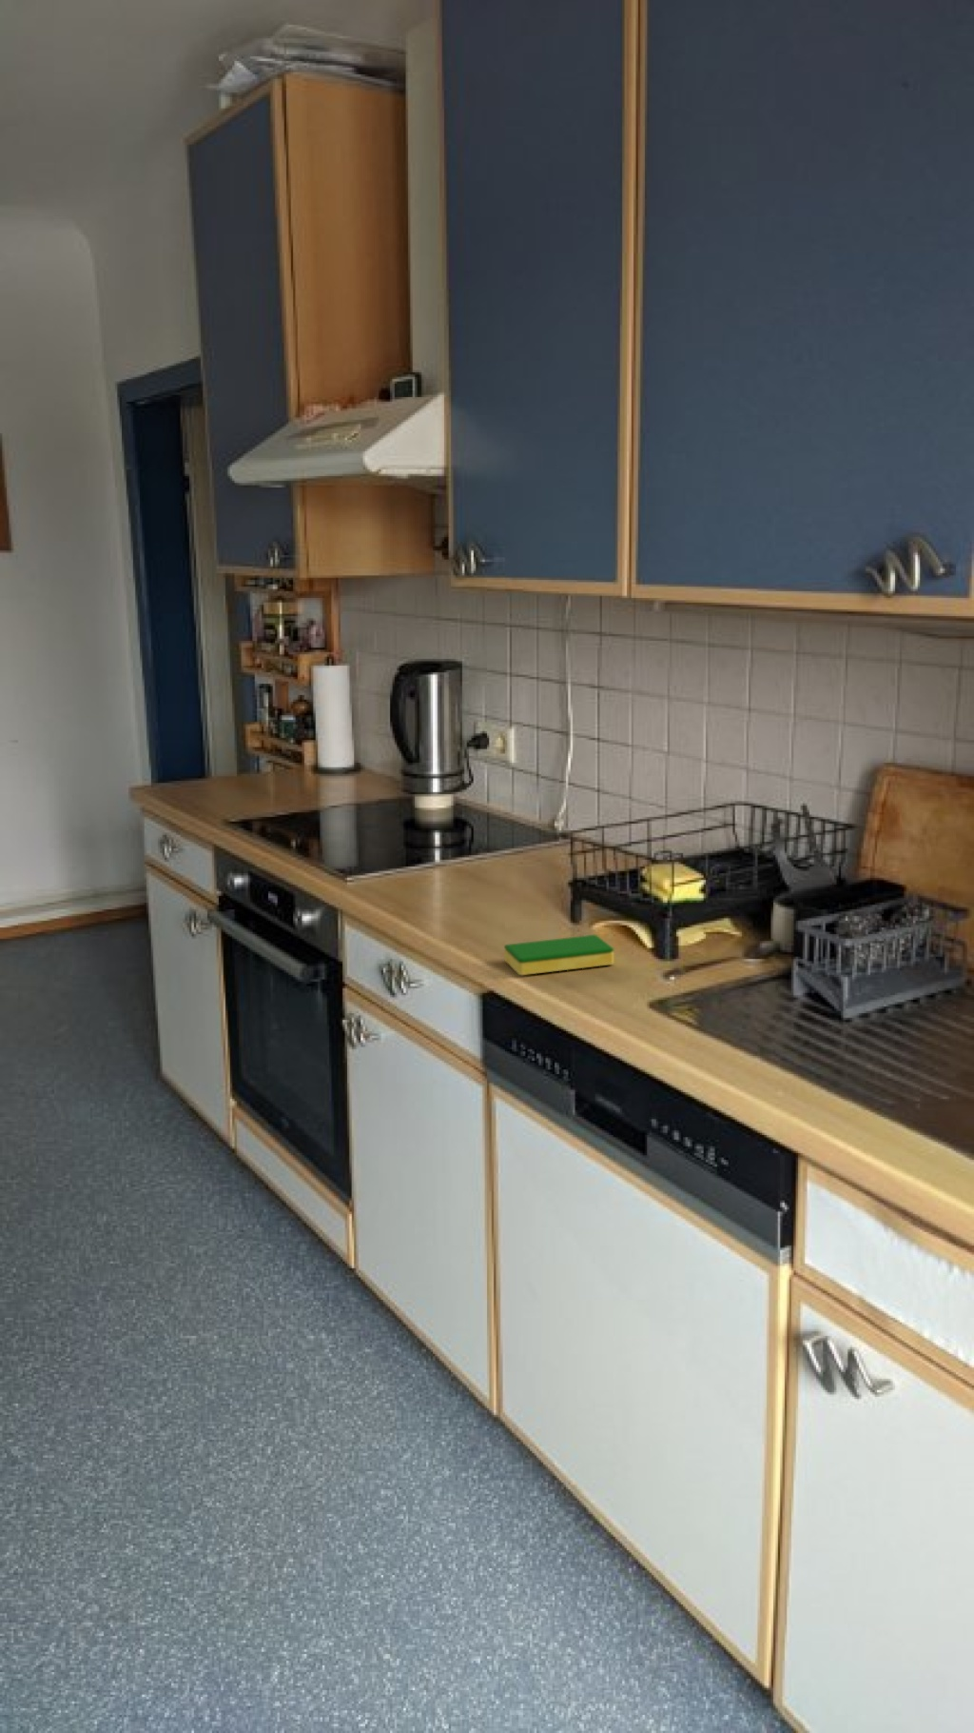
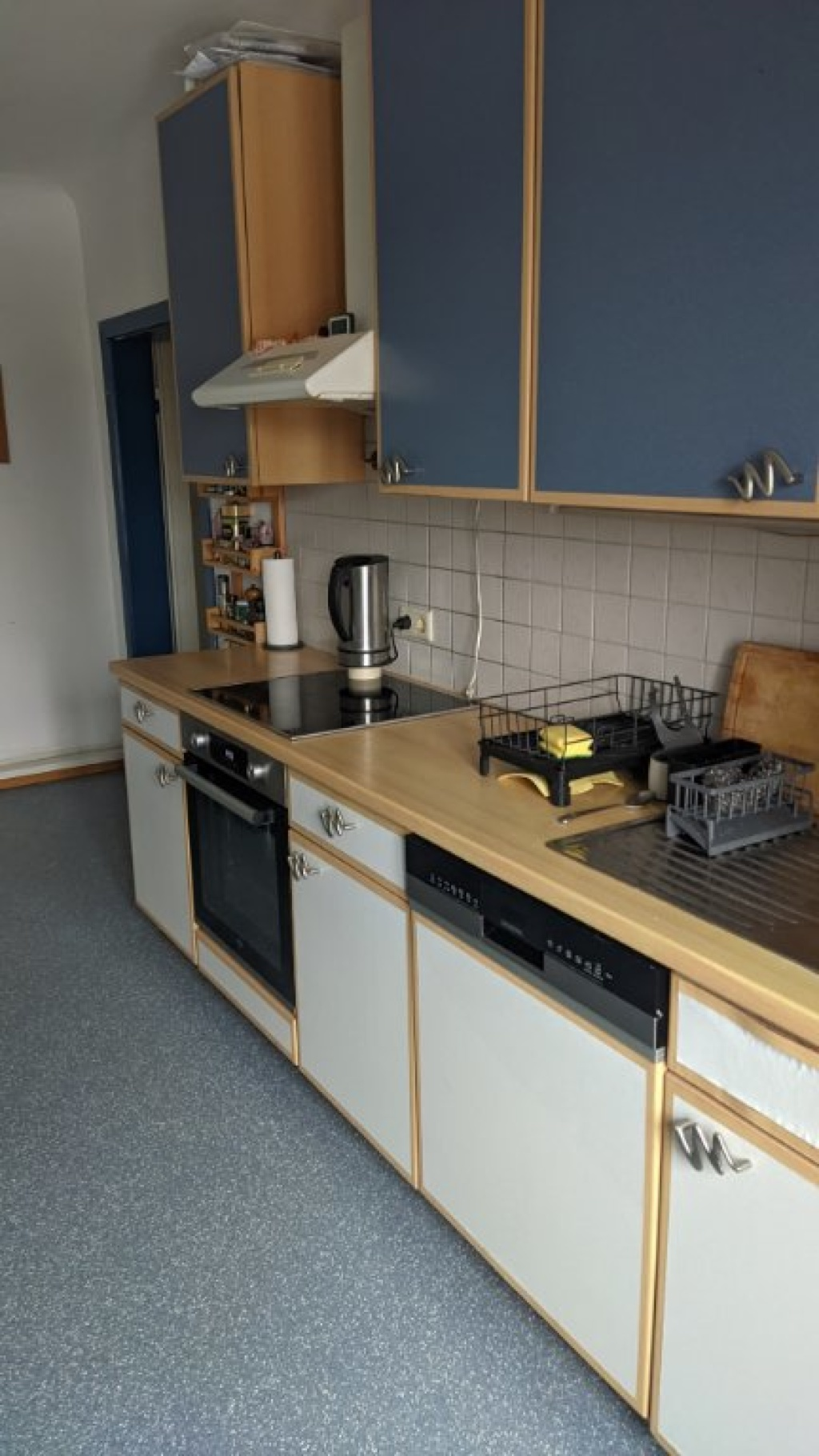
- dish sponge [503,934,615,976]
